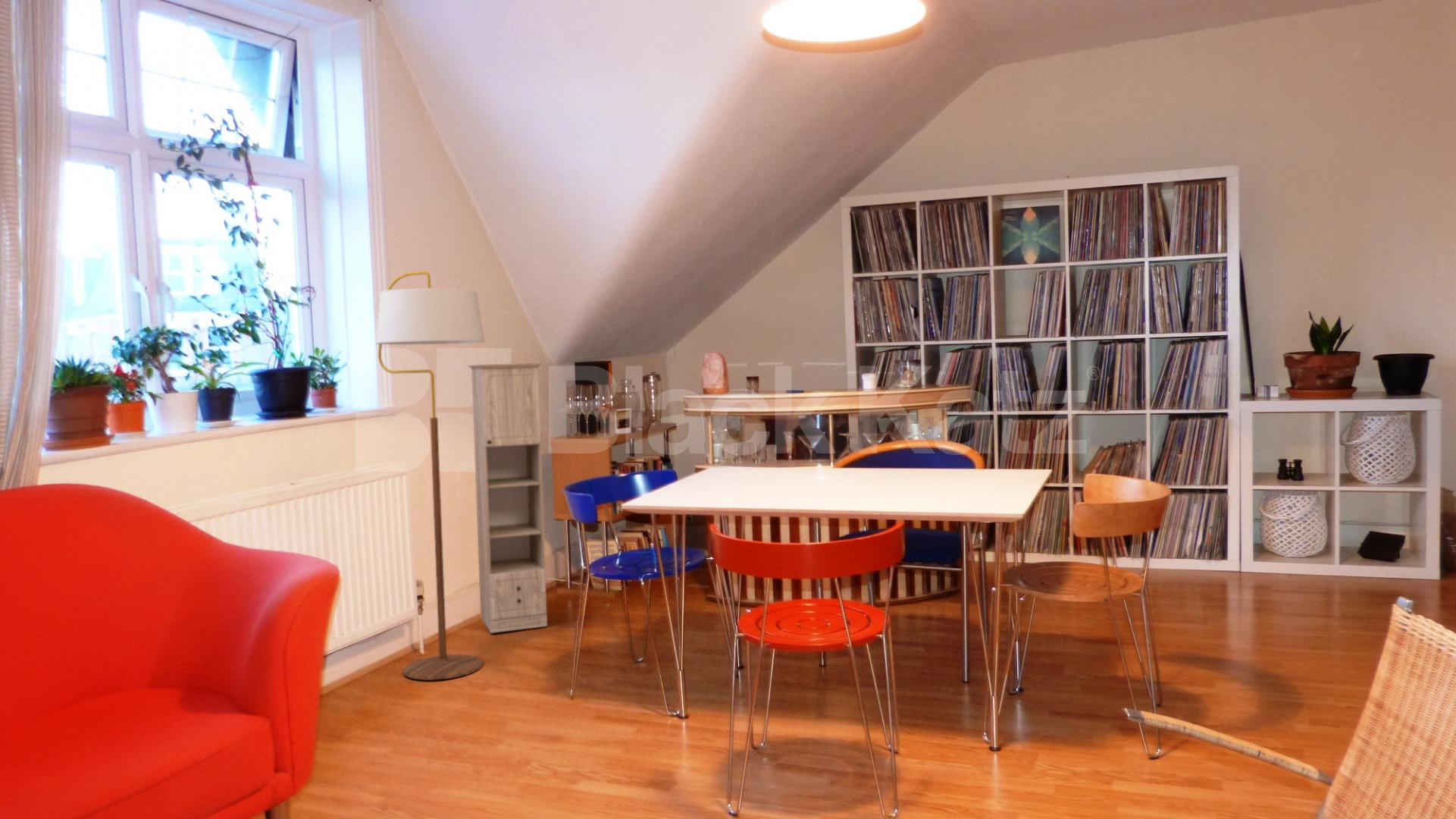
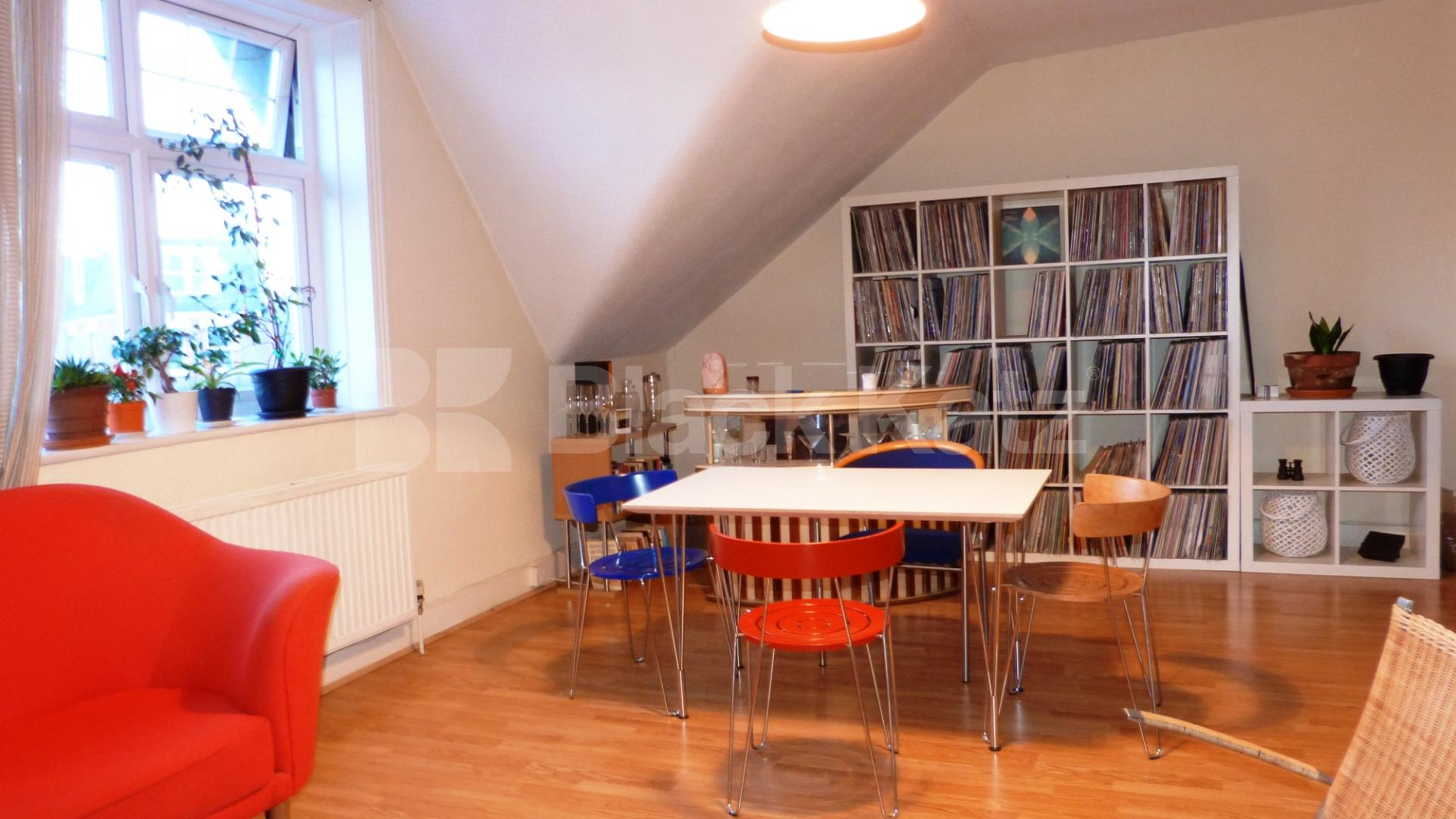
- floor lamp [375,271,486,681]
- storage cabinet [467,362,548,634]
